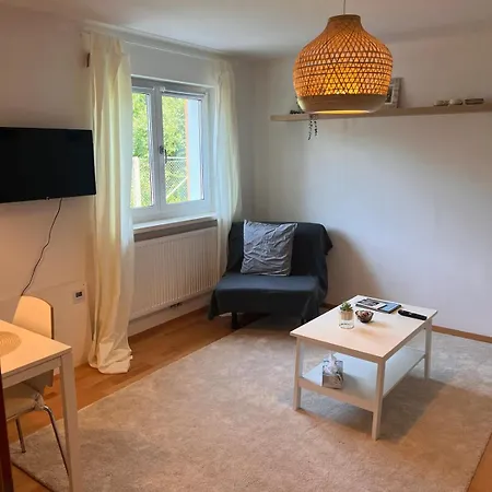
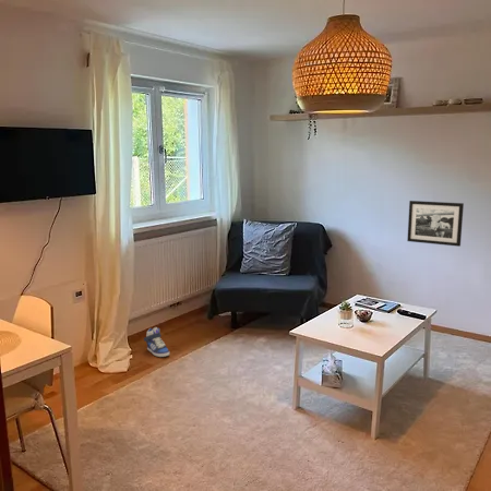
+ picture frame [406,200,465,248]
+ sneaker [143,326,170,358]
